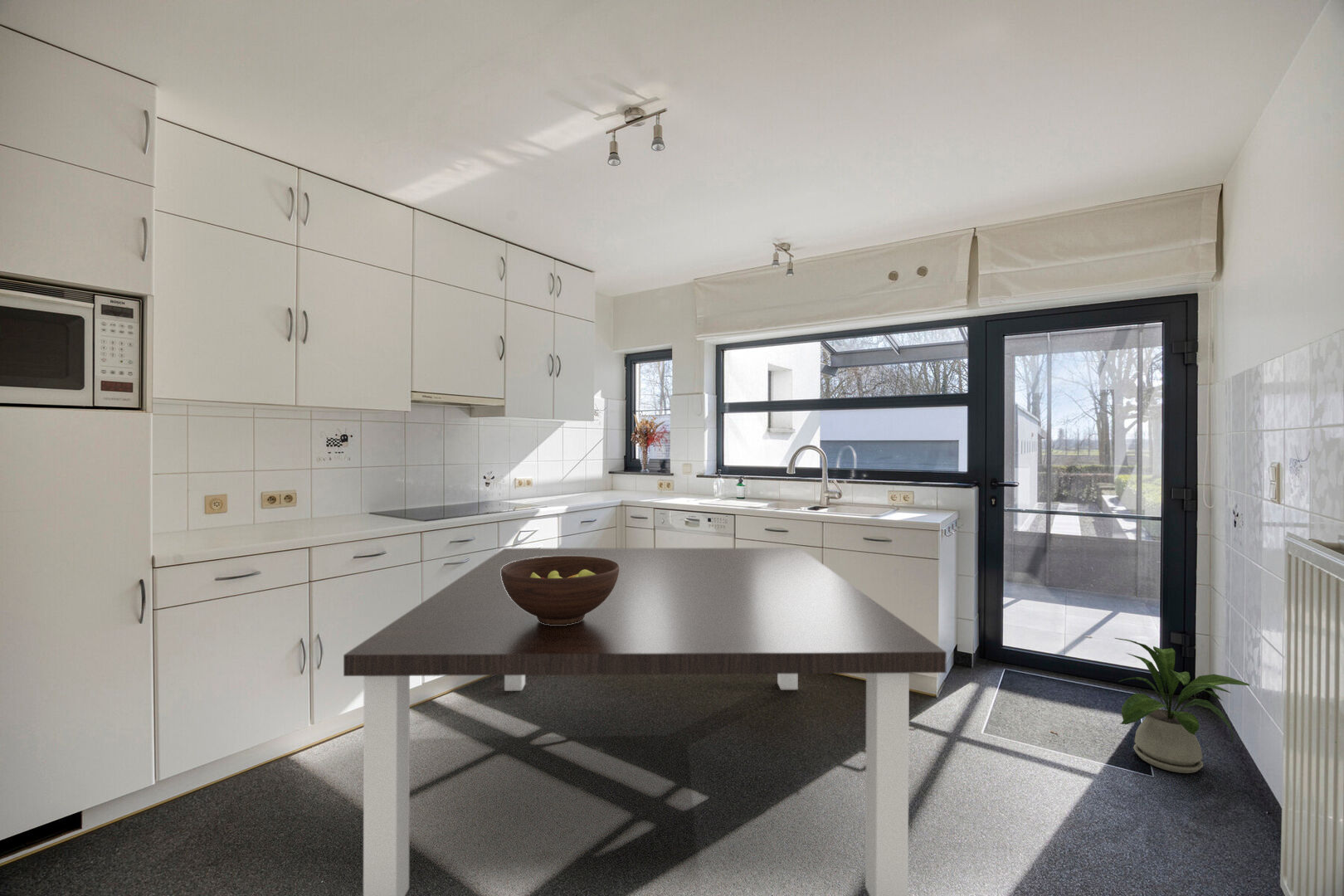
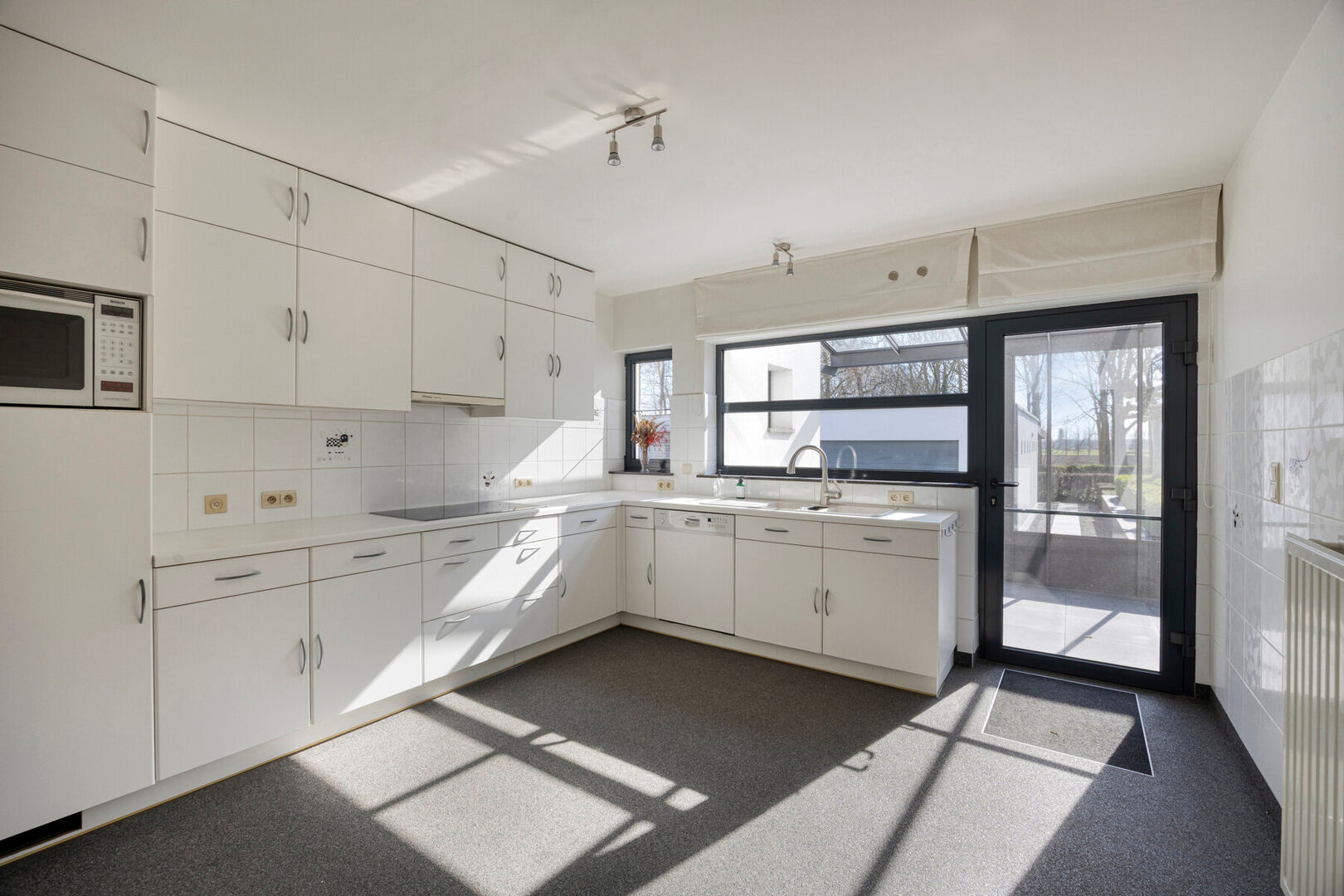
- dining table [343,548,947,896]
- fruit bowl [501,556,620,625]
- house plant [1114,637,1249,774]
